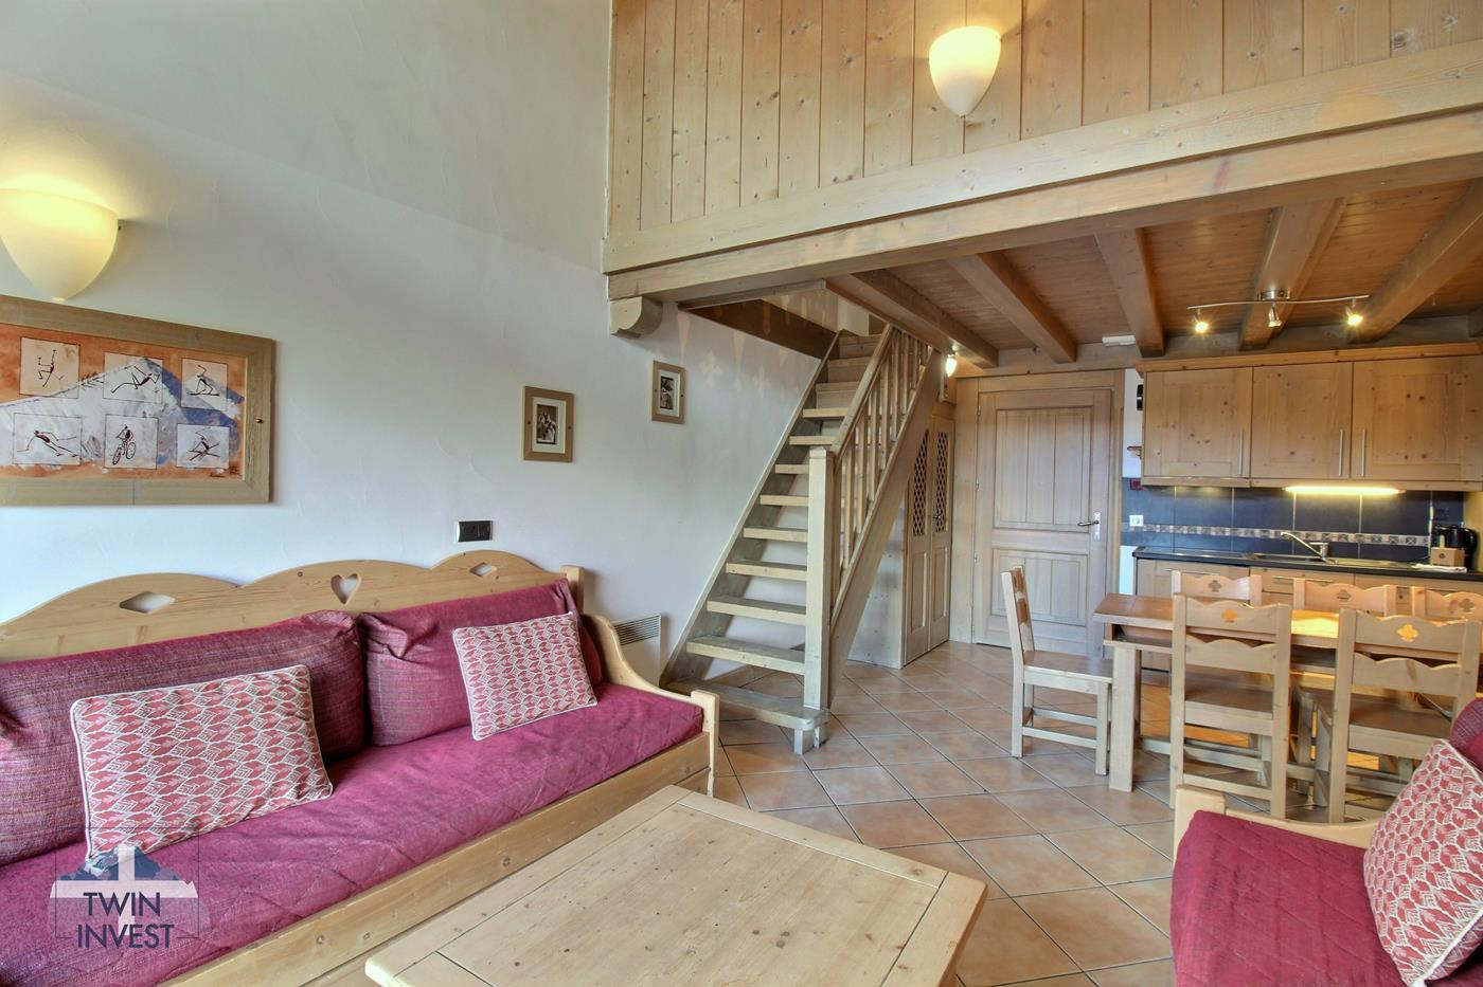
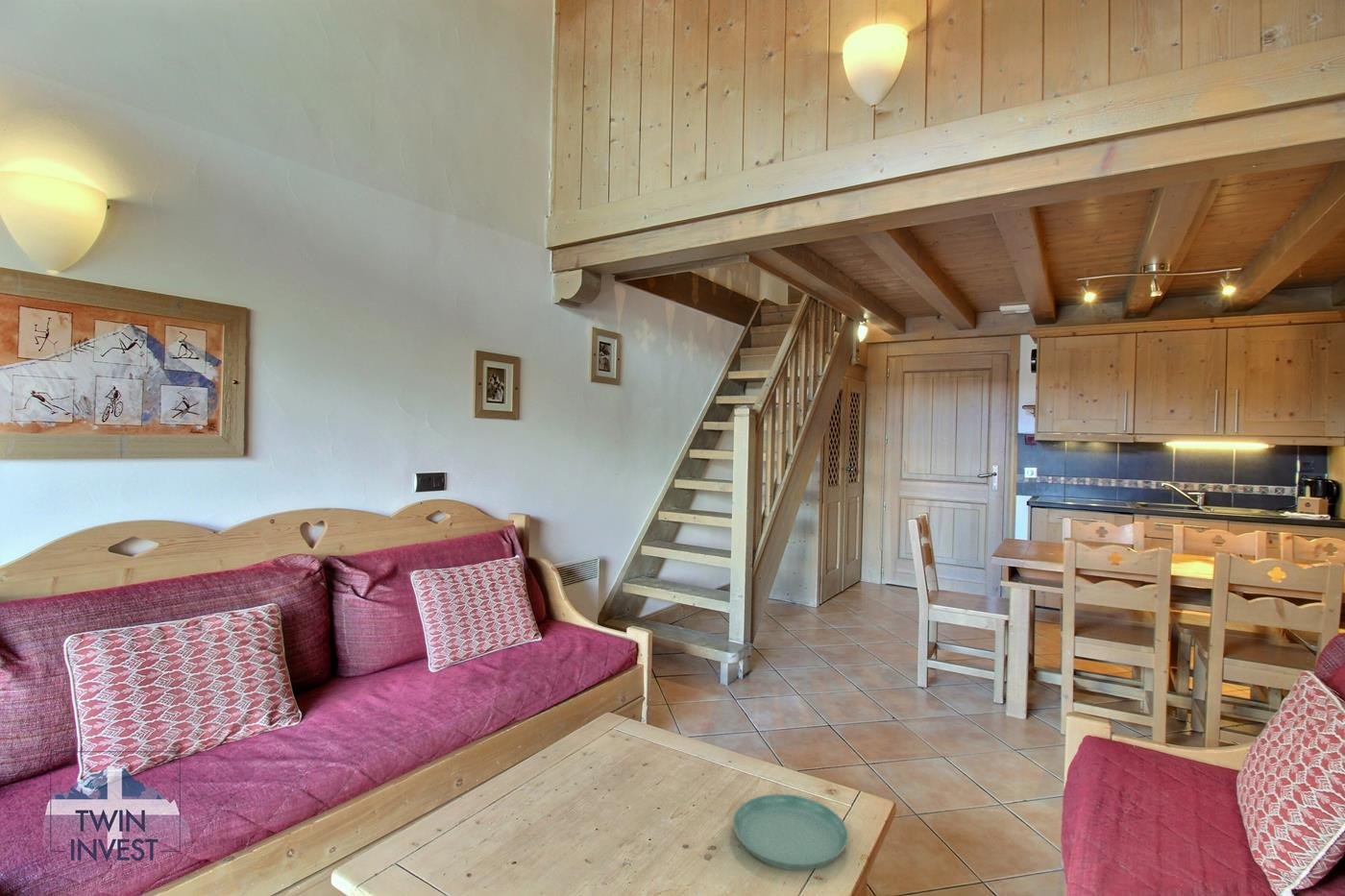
+ saucer [732,793,849,871]
